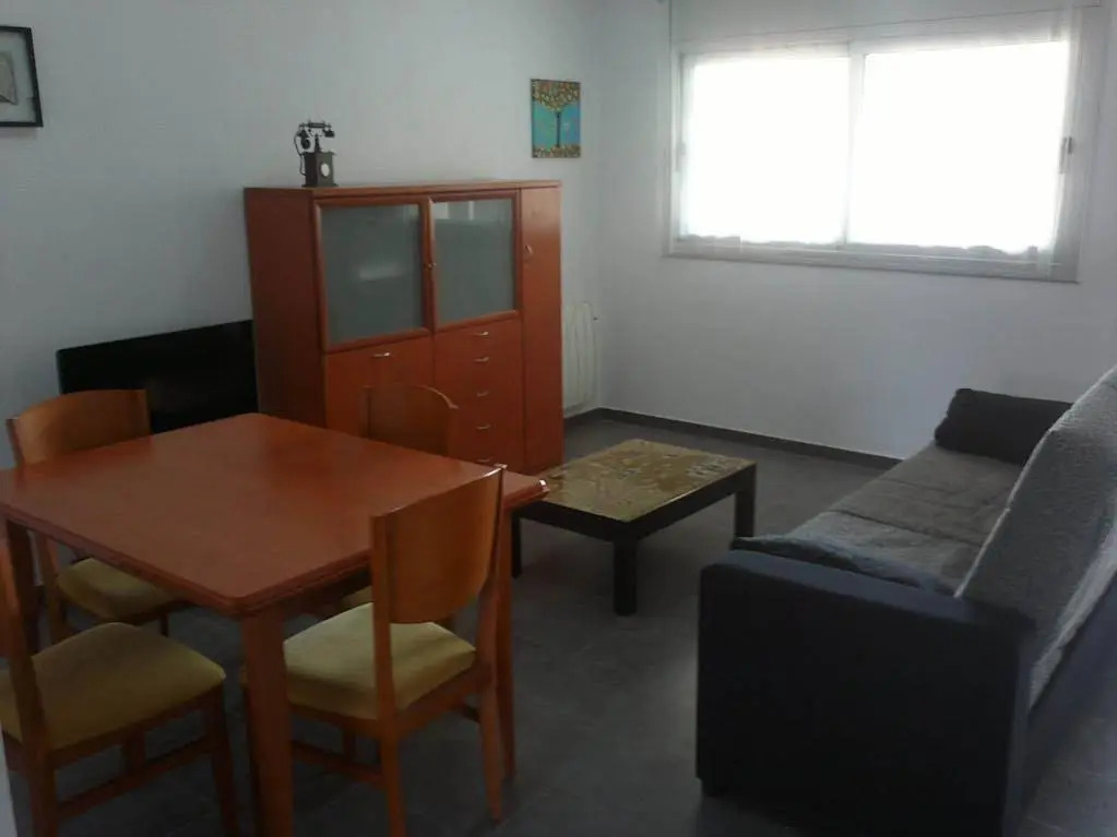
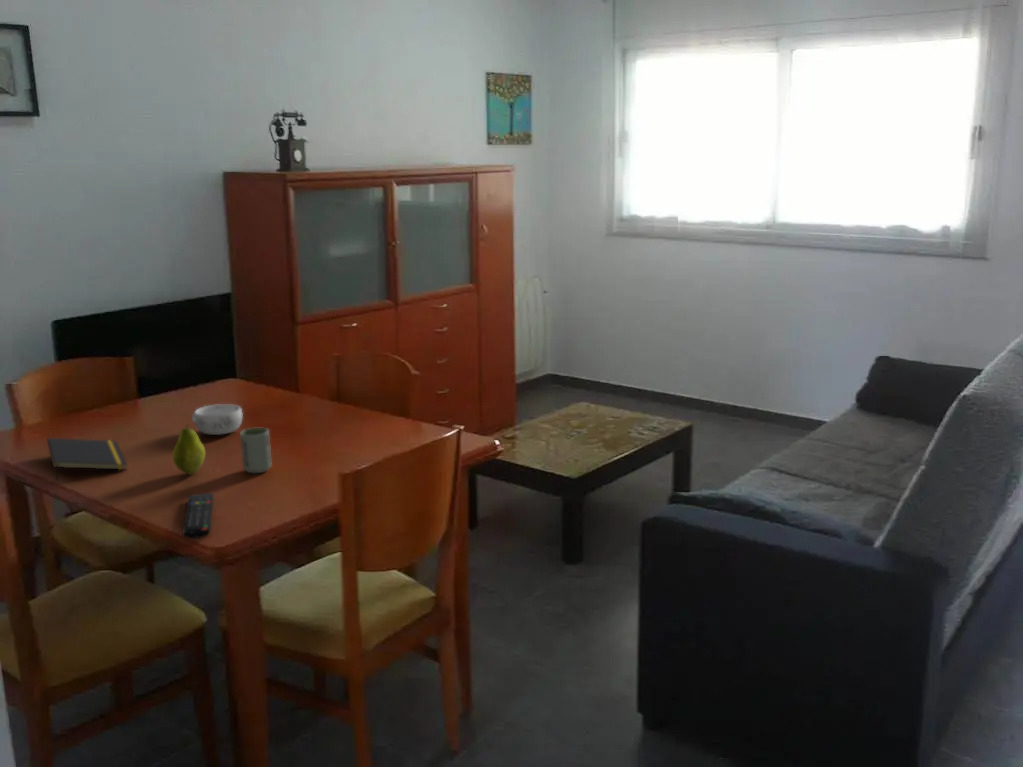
+ fruit [172,423,206,476]
+ cup [239,427,273,474]
+ notepad [46,437,128,482]
+ remote control [181,492,215,540]
+ decorative bowl [191,403,243,436]
